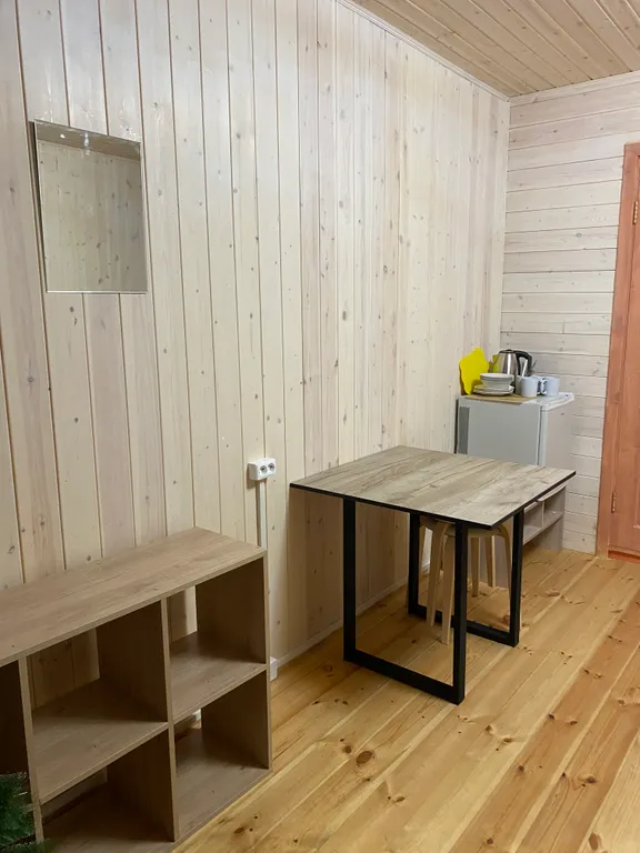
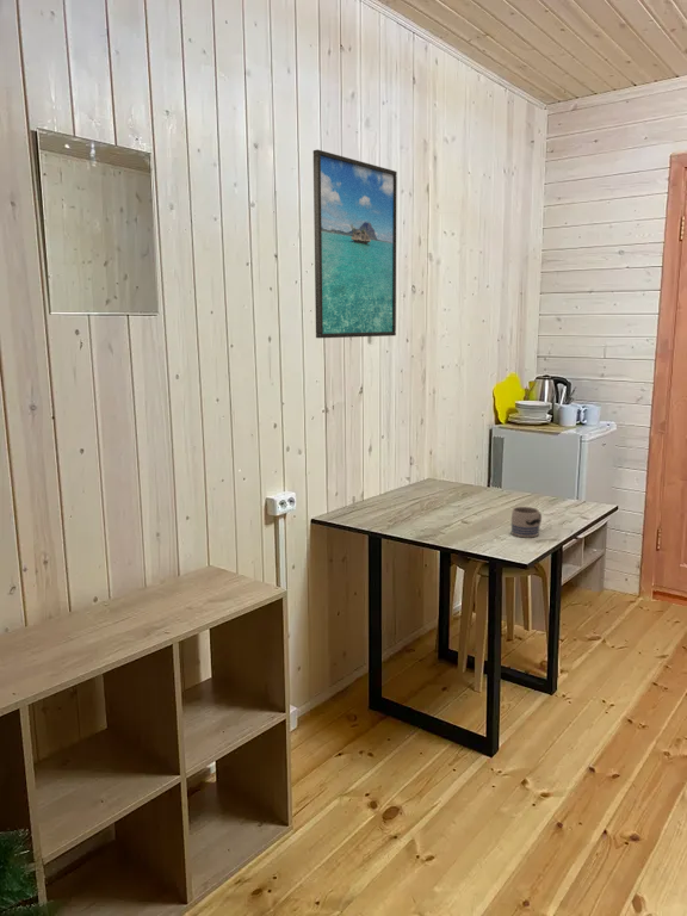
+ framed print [312,149,398,339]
+ mug [510,506,543,538]
